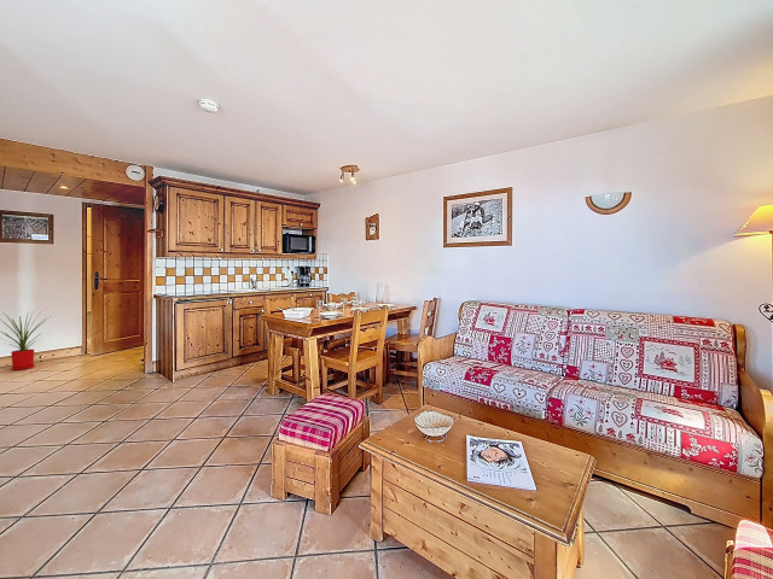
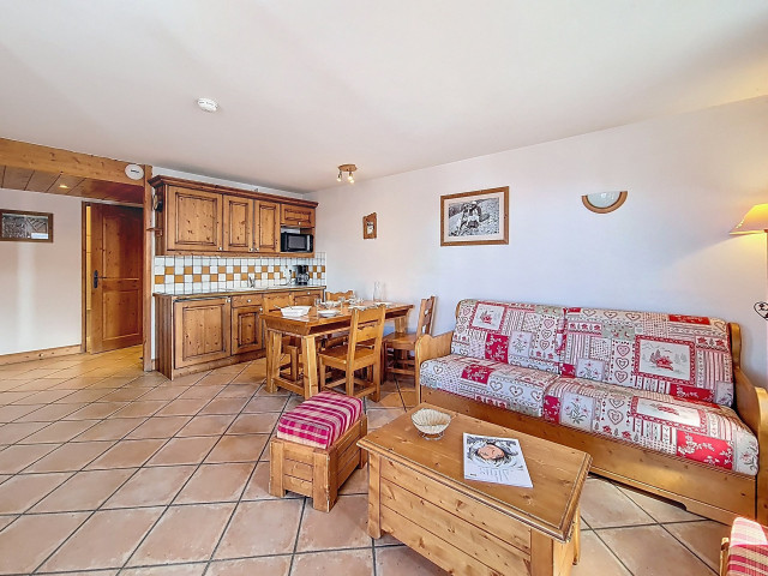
- house plant [0,309,52,372]
